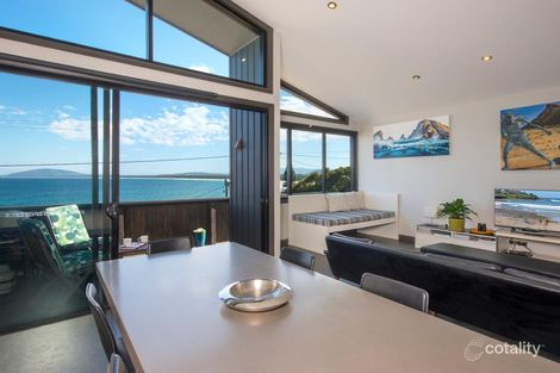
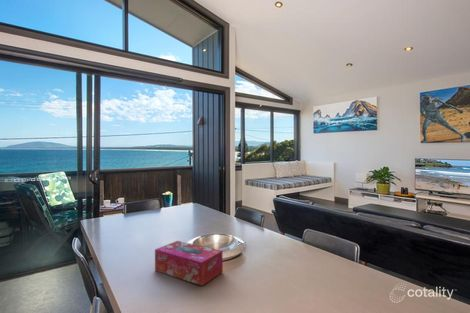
+ tissue box [154,240,224,287]
